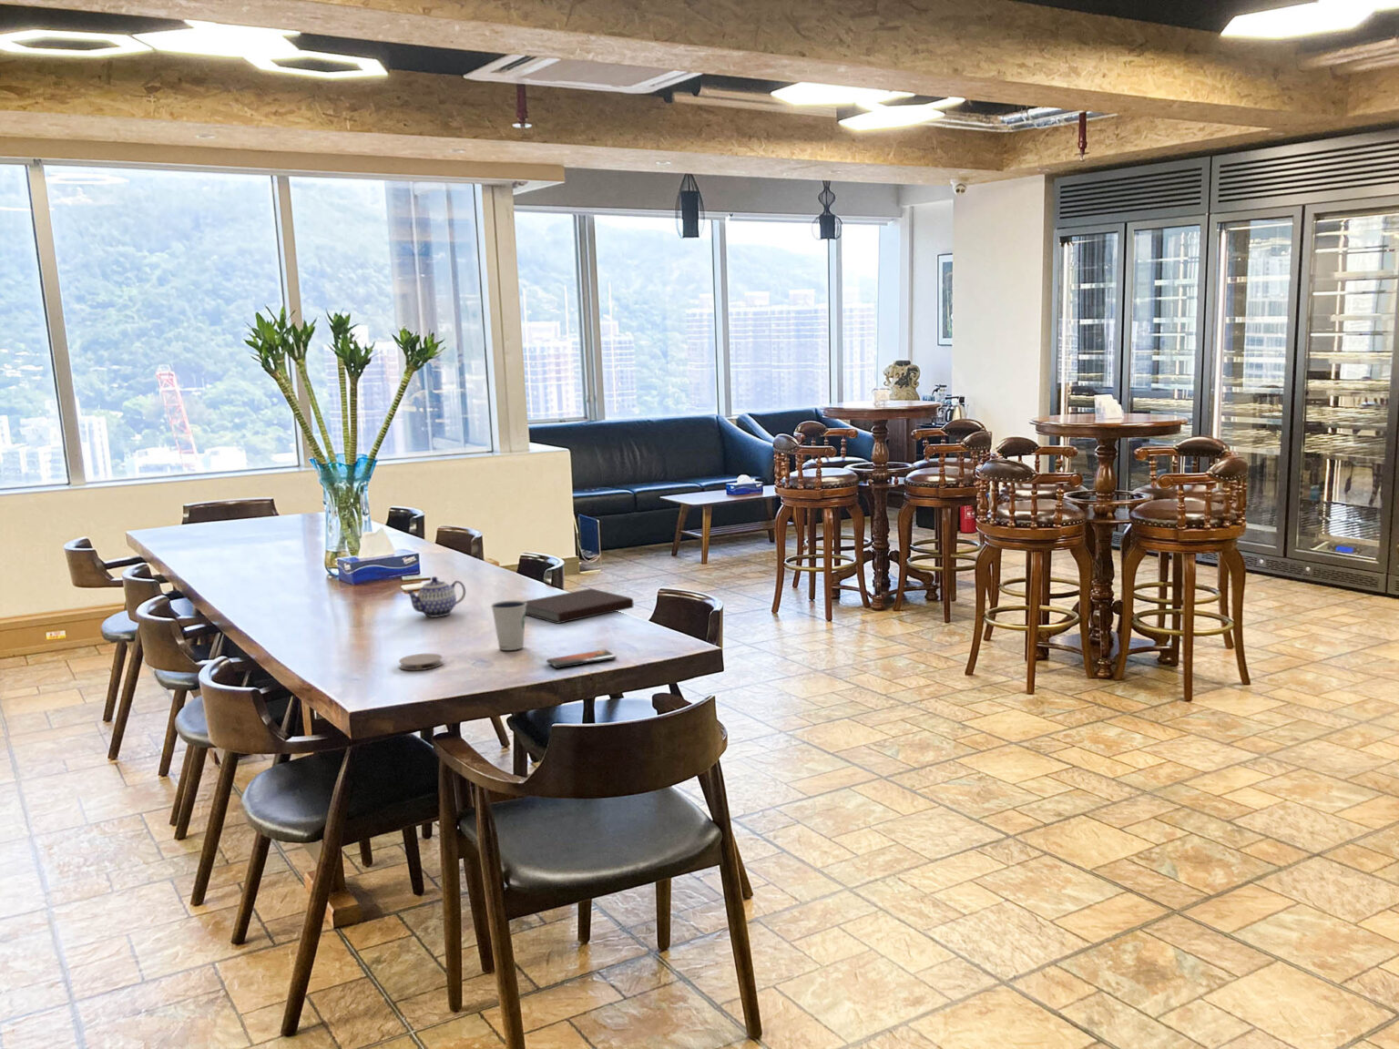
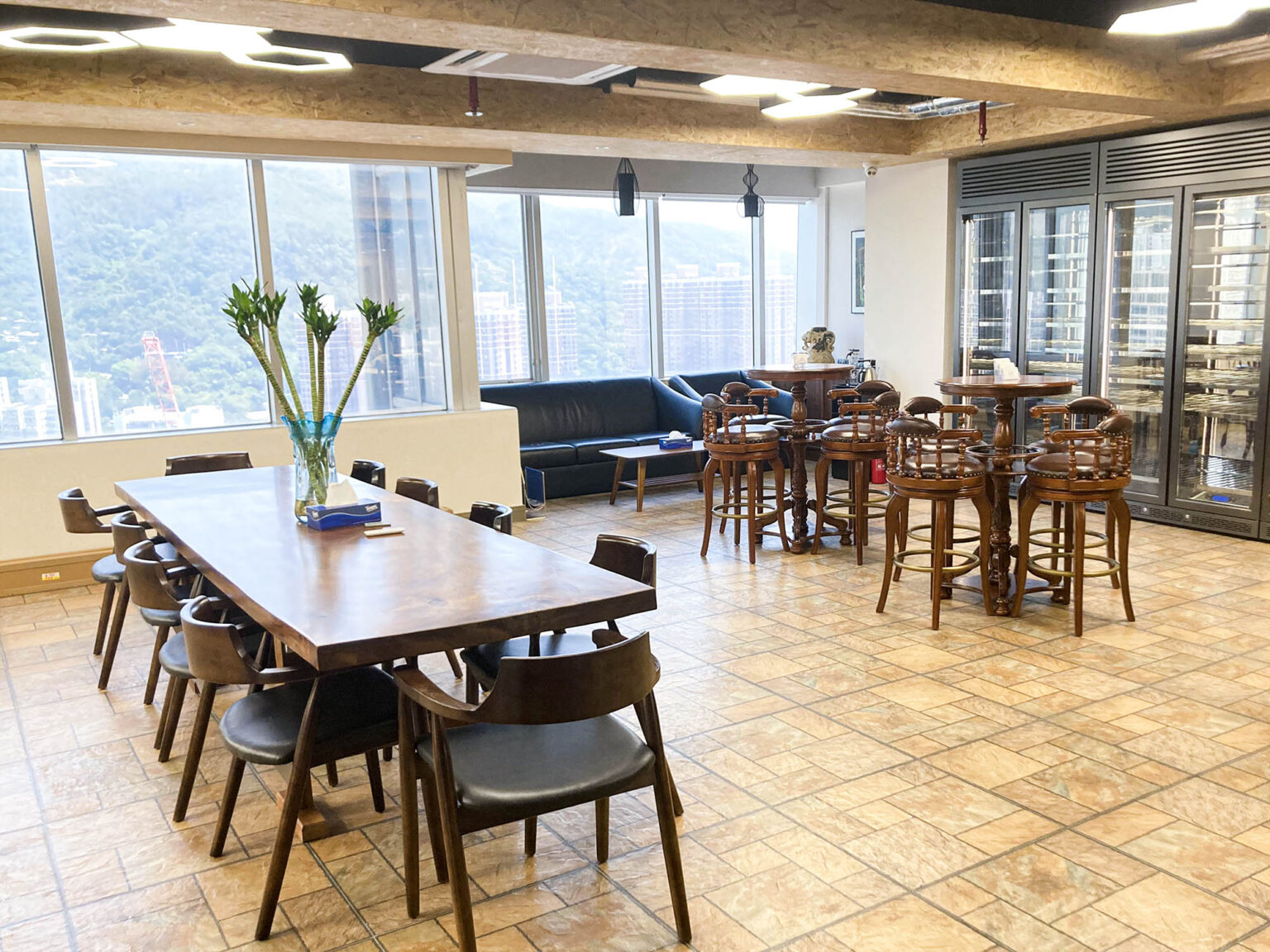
- teapot [404,575,466,618]
- coaster [398,653,444,671]
- dixie cup [490,601,527,651]
- smartphone [545,649,617,669]
- notebook [523,587,633,625]
